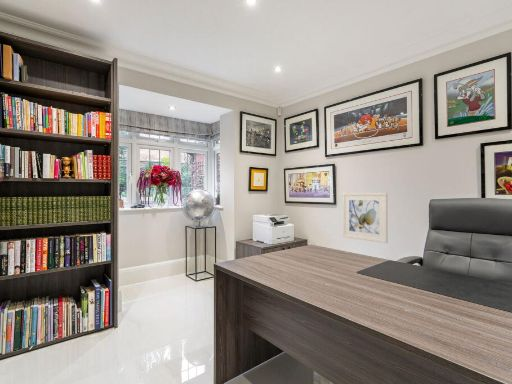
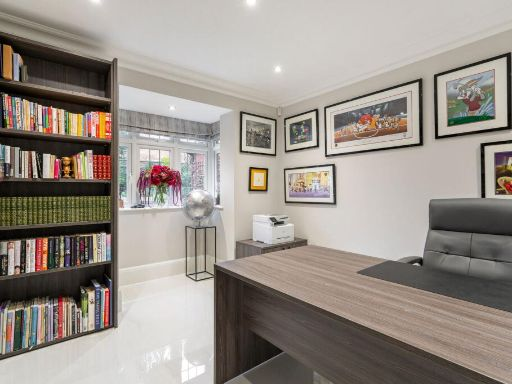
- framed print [342,192,389,244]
